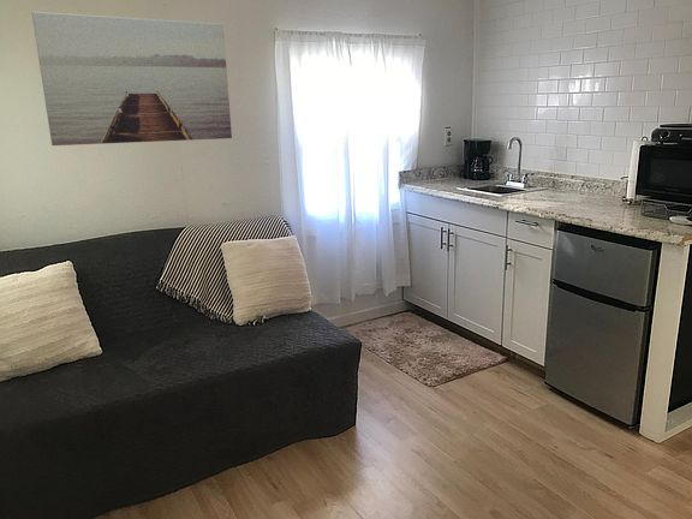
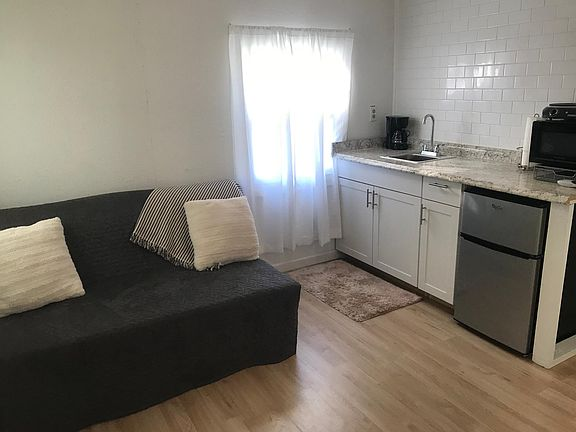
- wall art [31,11,233,147]
